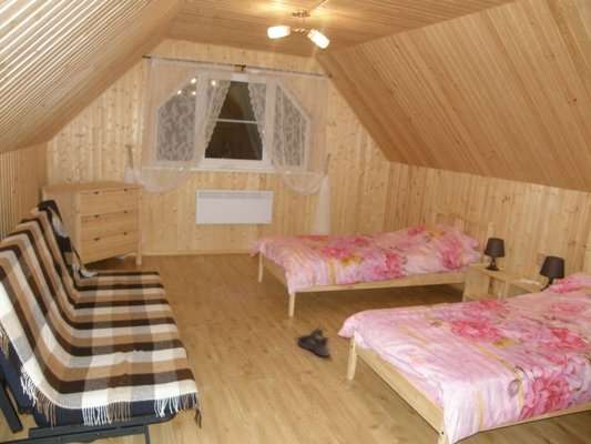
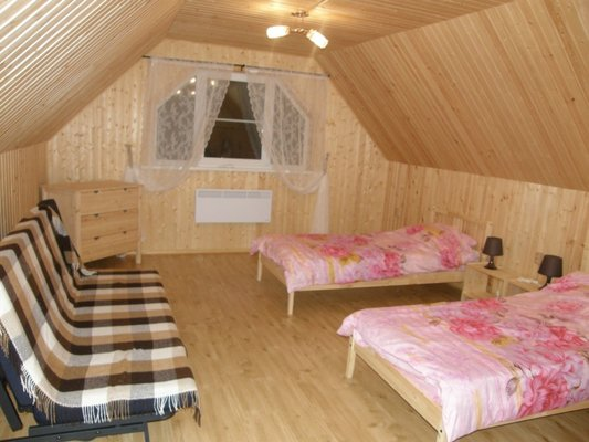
- shoe [296,323,333,357]
